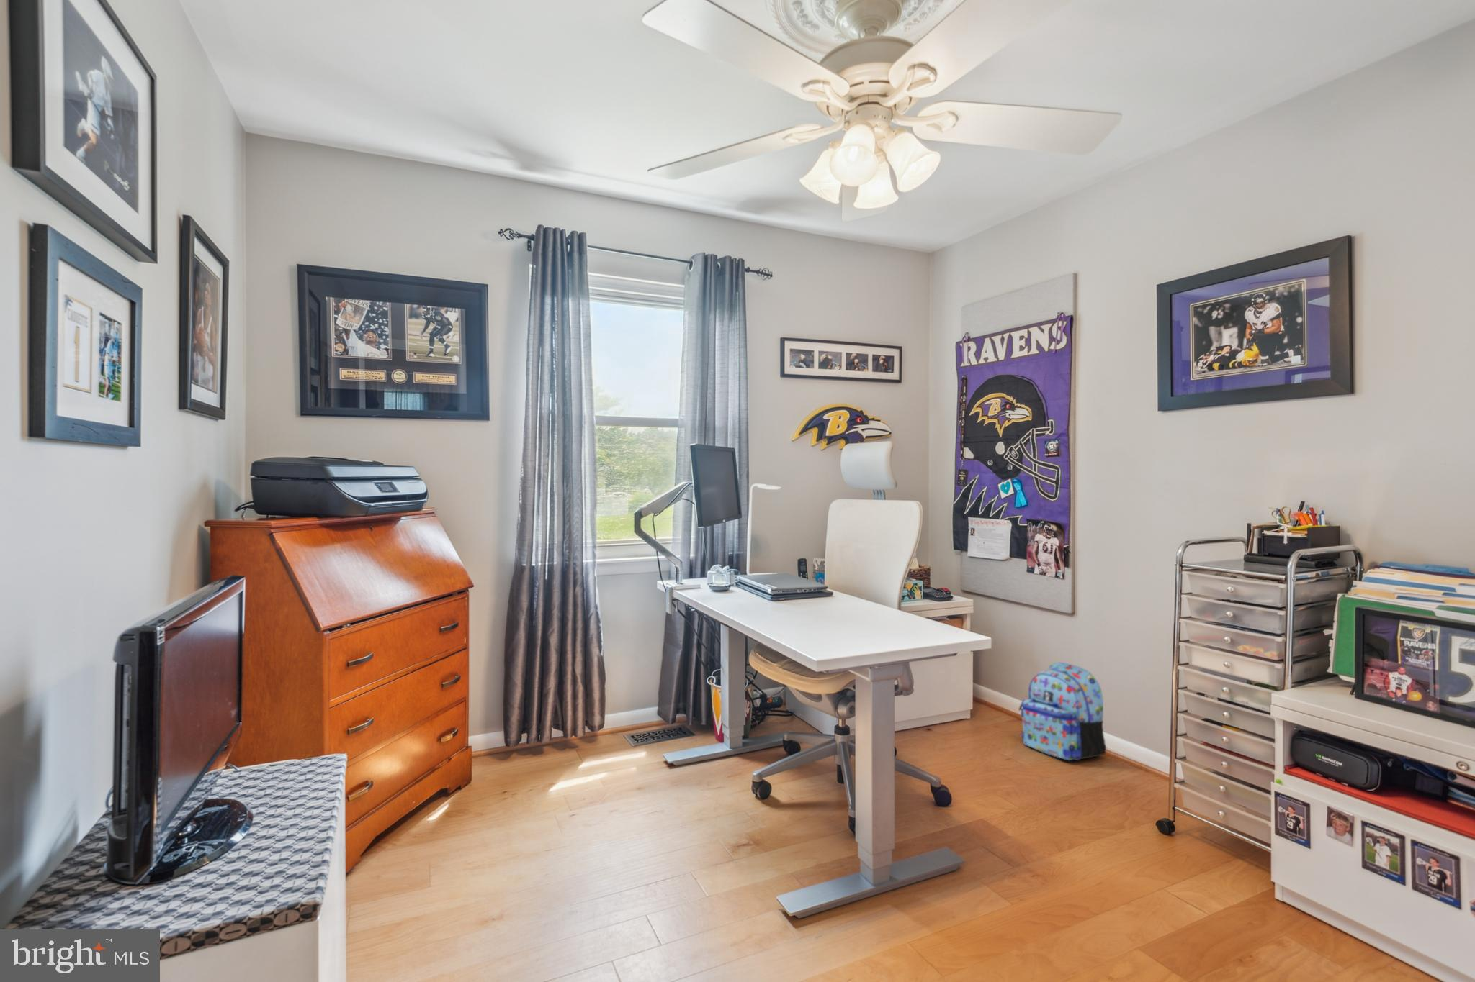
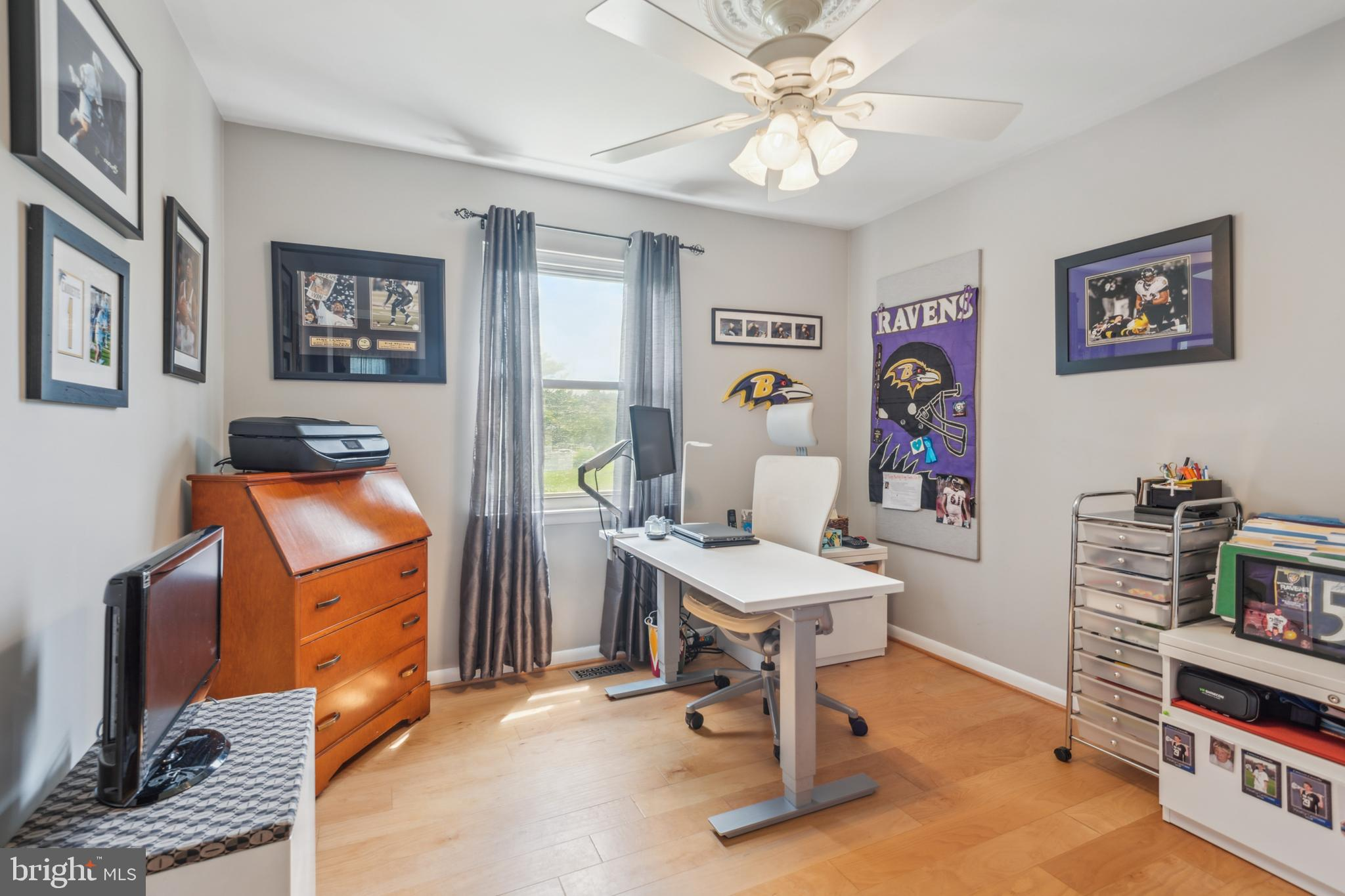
- backpack [1018,662,1107,761]
